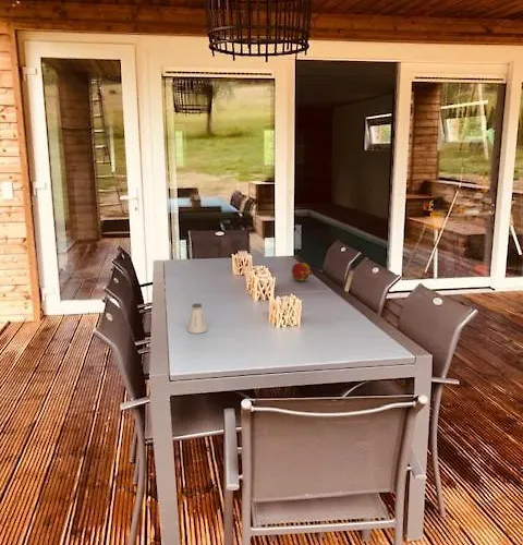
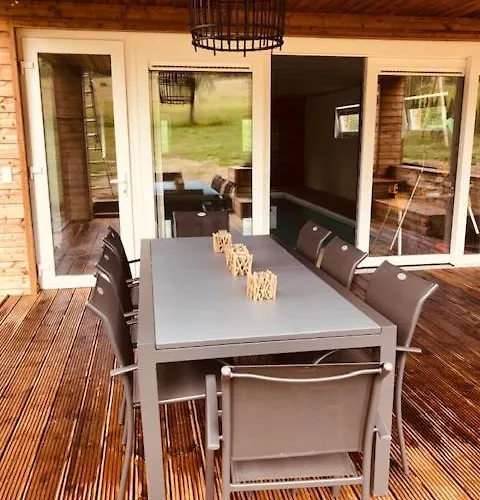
- saltshaker [187,303,208,335]
- fruit [291,262,314,282]
